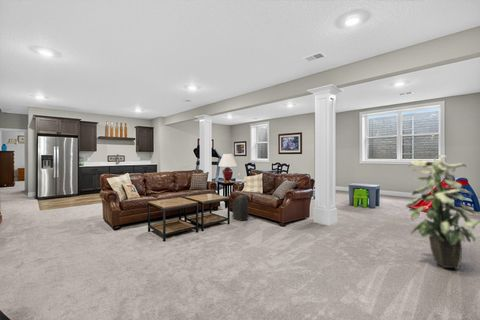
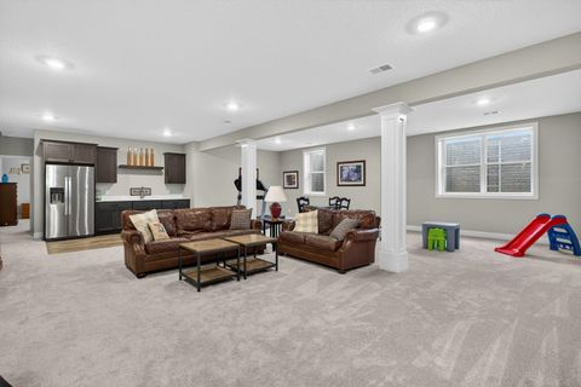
- backpack [231,193,250,222]
- indoor plant [405,154,480,269]
